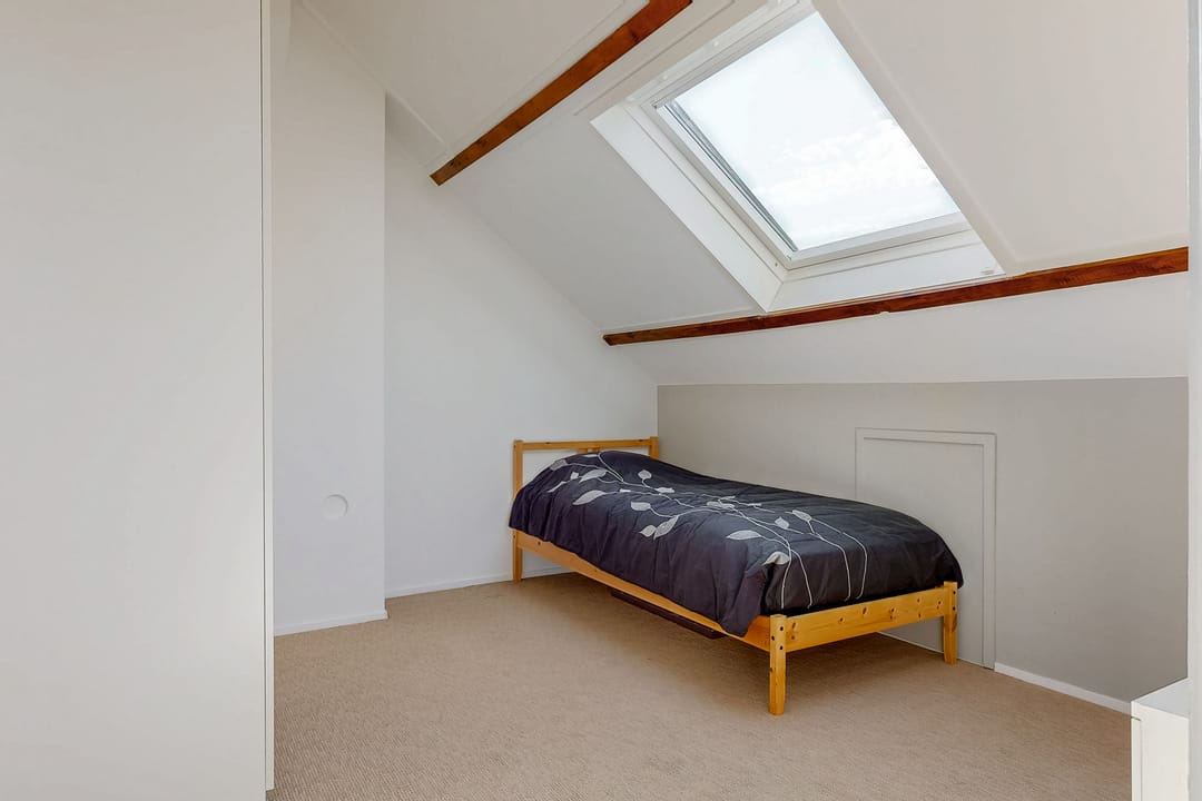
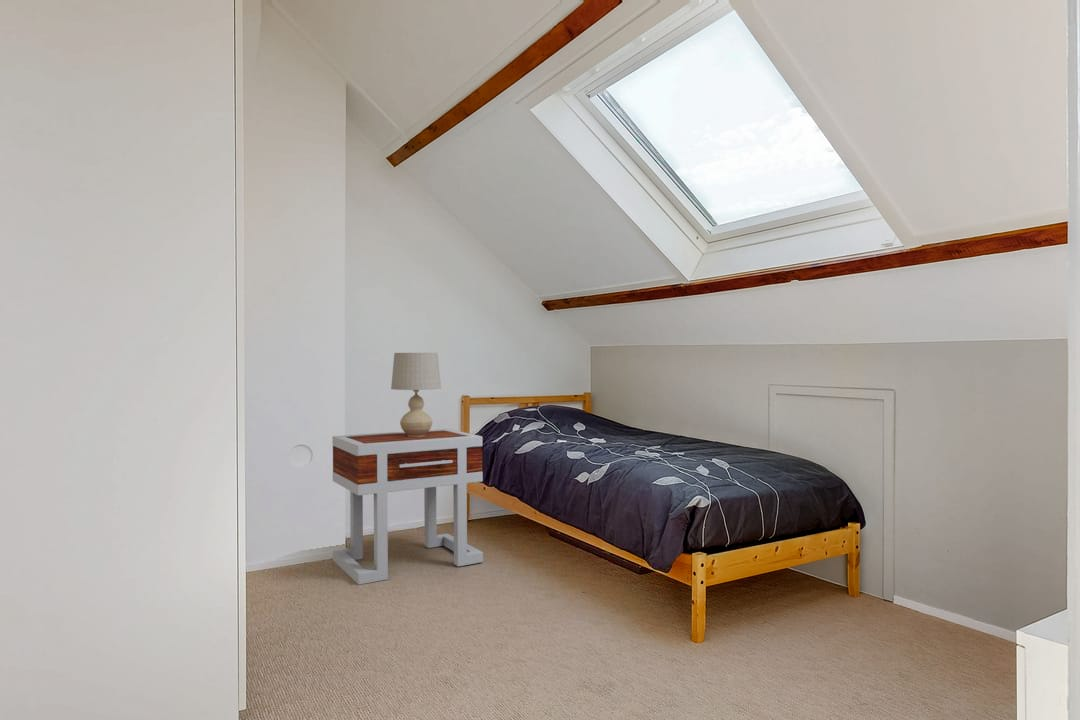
+ side table [331,428,484,586]
+ table lamp [390,352,442,437]
